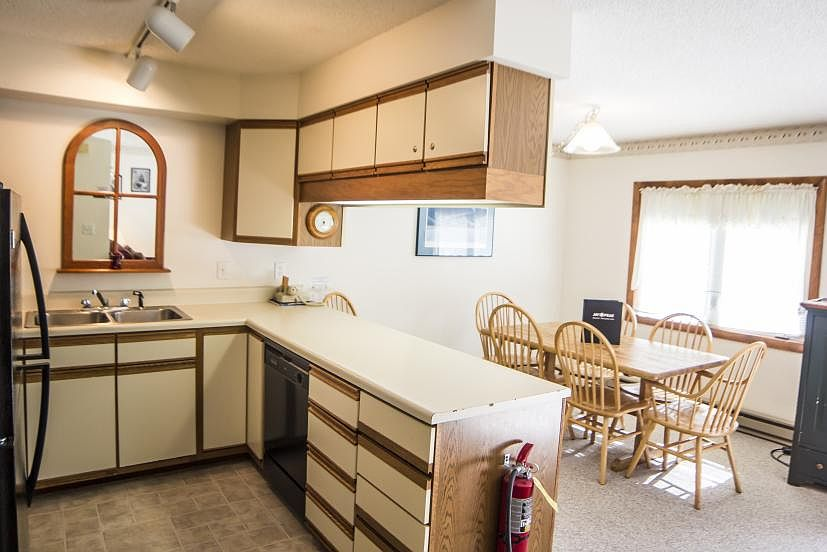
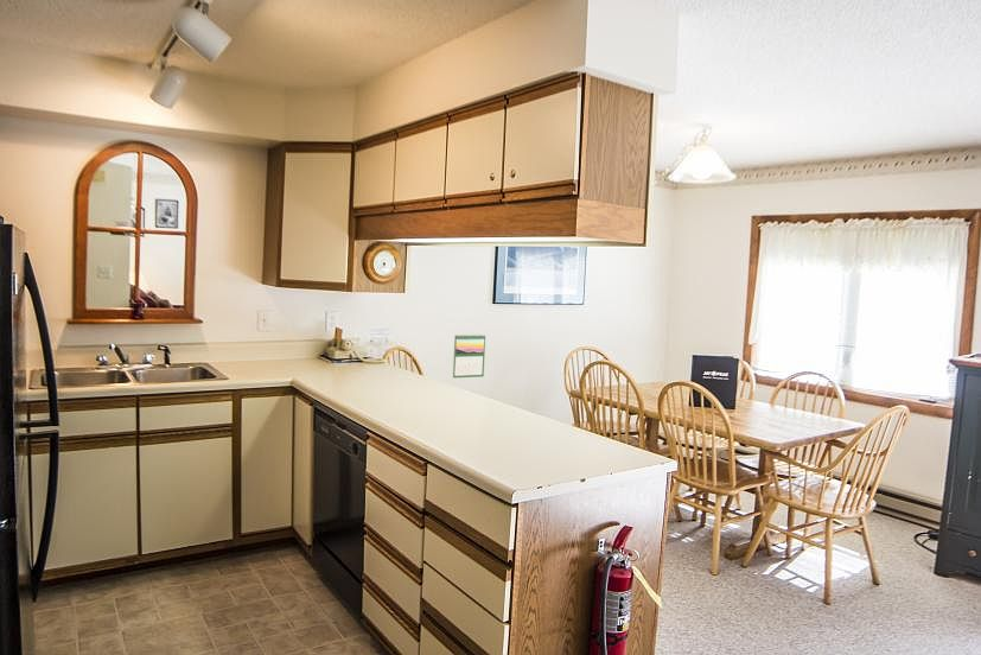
+ calendar [452,332,486,379]
